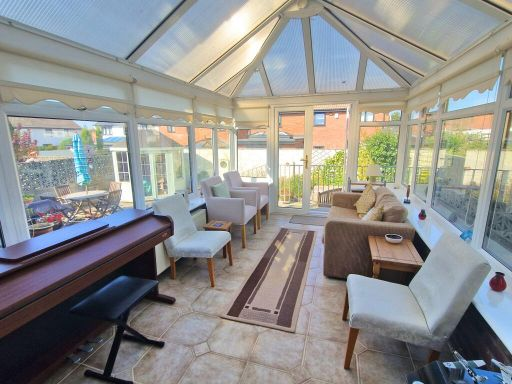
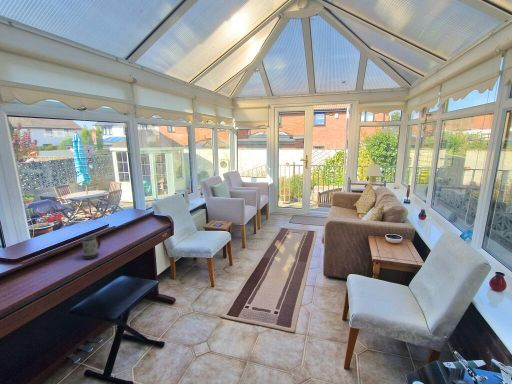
+ mug [81,235,102,260]
